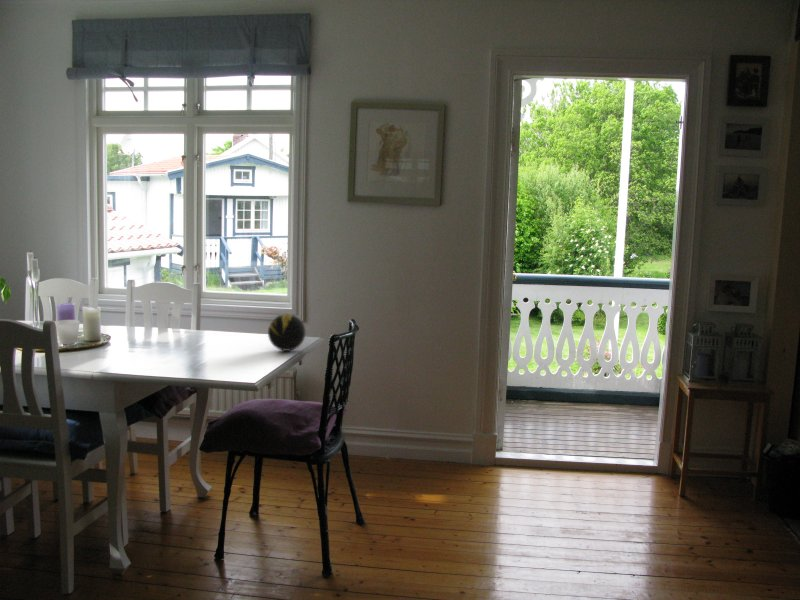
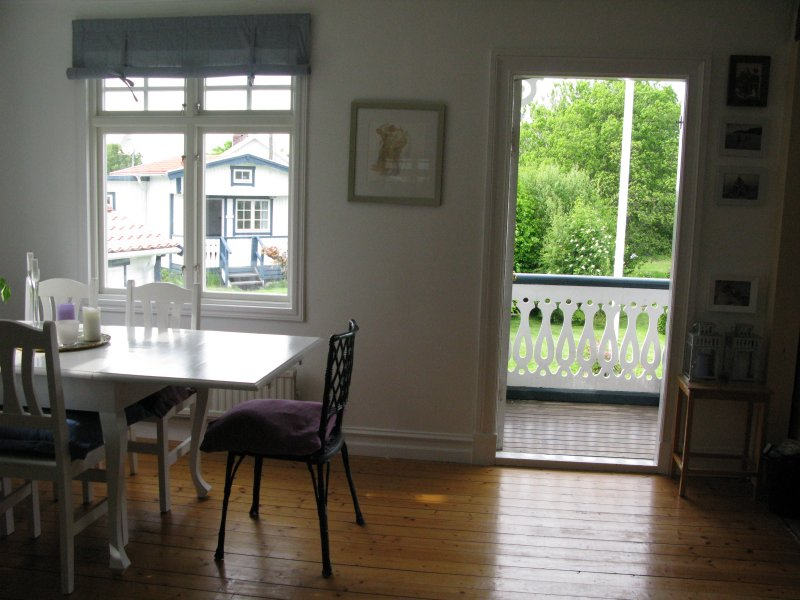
- decorative orb [267,313,306,352]
